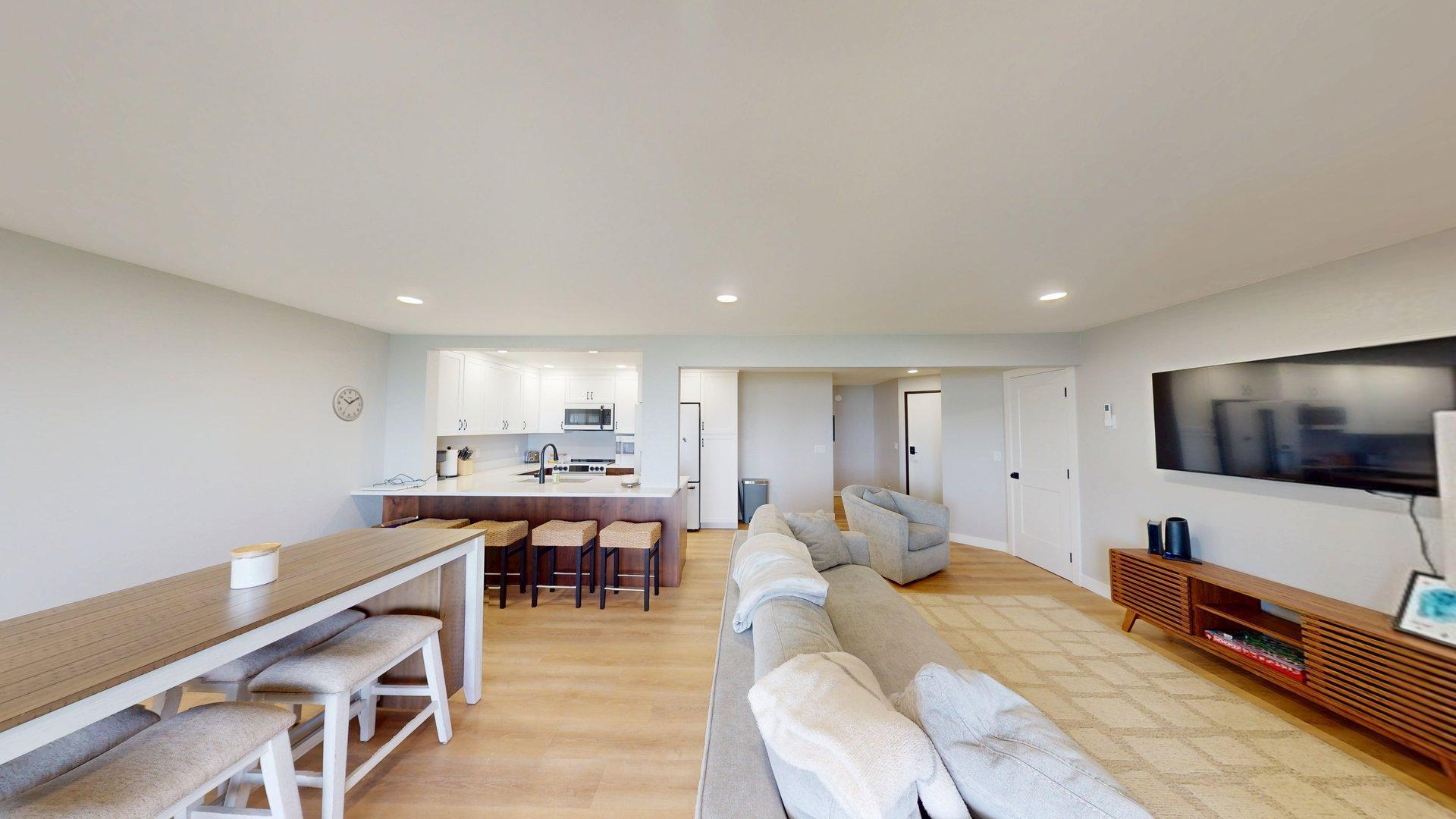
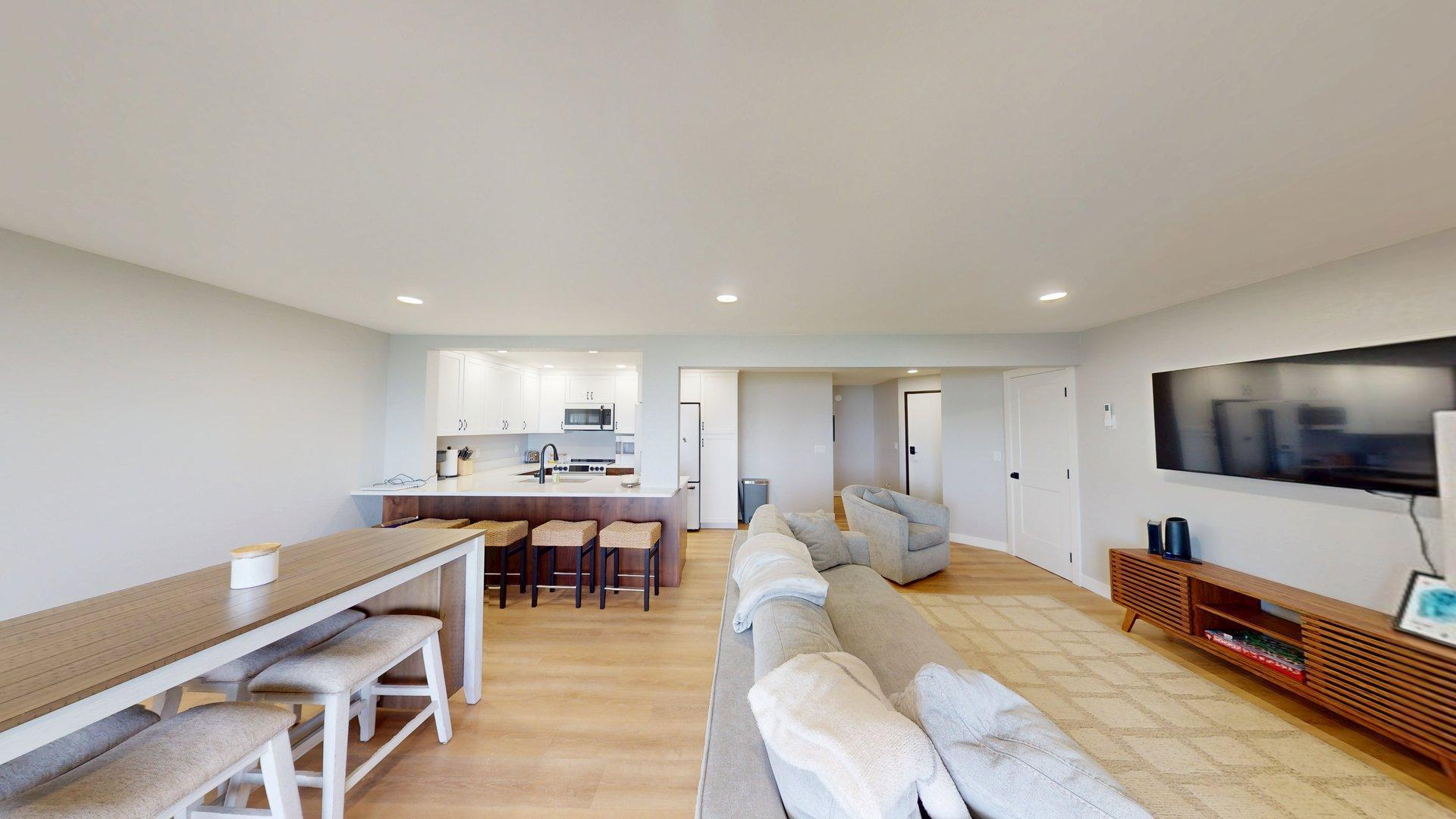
- wall clock [331,385,365,422]
